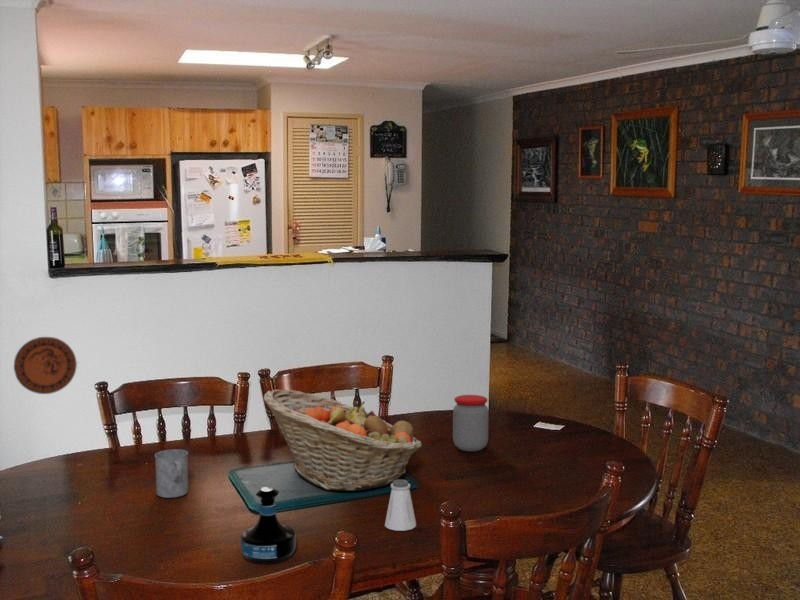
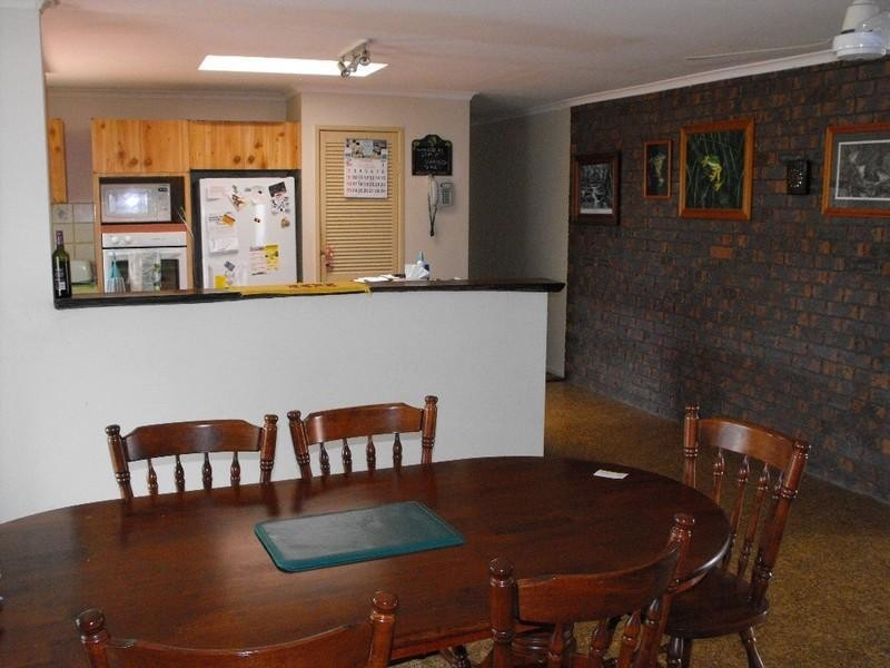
- tequila bottle [240,486,297,564]
- jar [452,394,490,452]
- fruit basket [263,389,423,492]
- decorative plate [13,336,78,395]
- saltshaker [384,479,417,532]
- mug [154,448,189,499]
